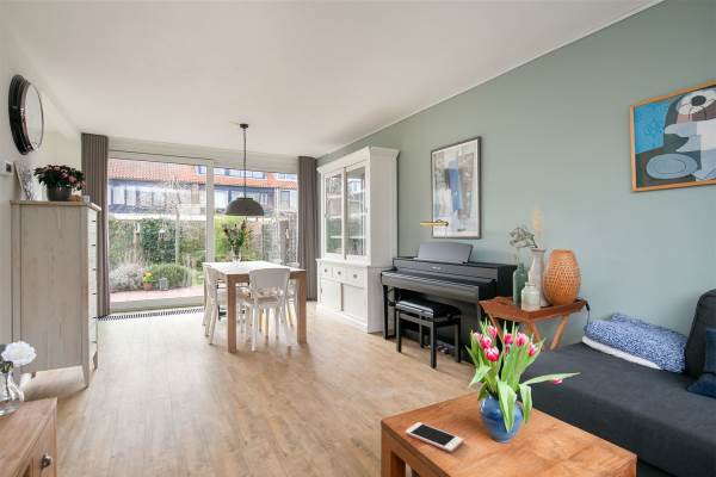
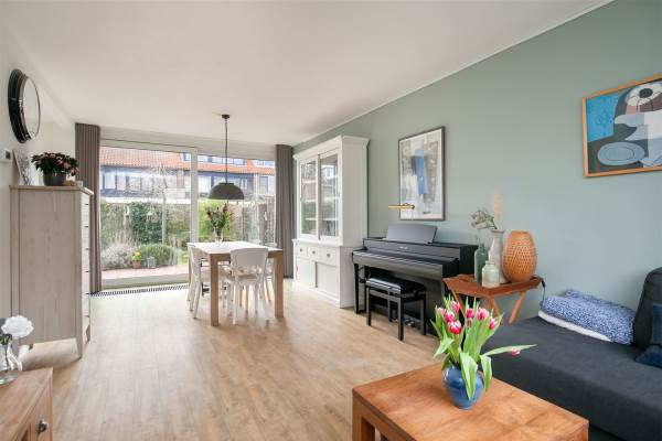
- cell phone [405,421,464,453]
